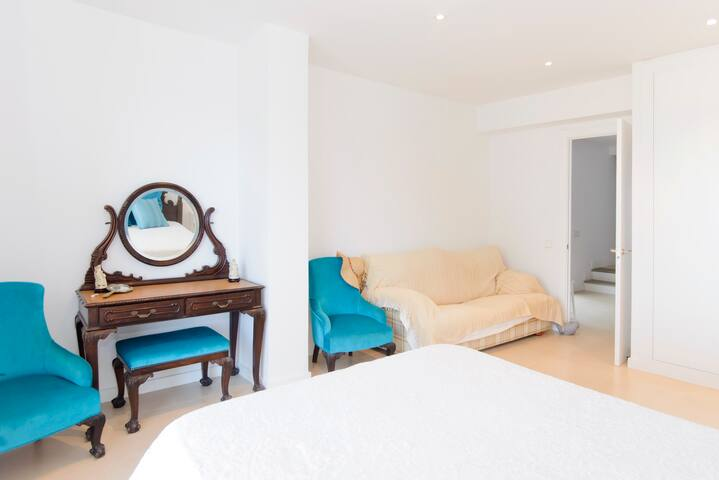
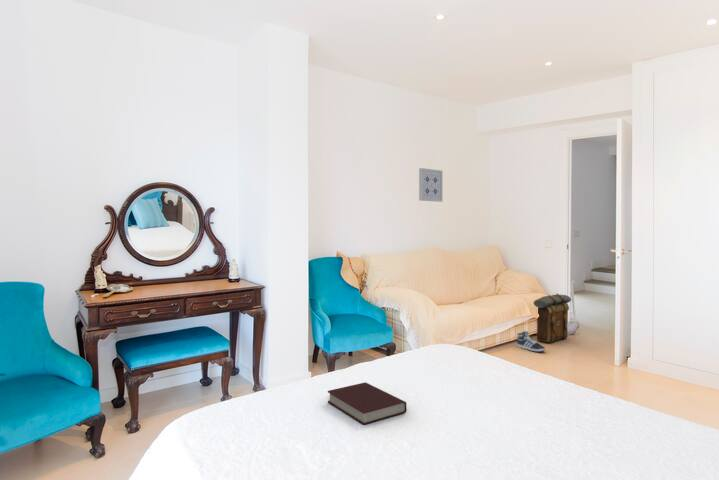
+ backpack [532,292,572,344]
+ book [327,382,407,425]
+ wall art [418,167,443,203]
+ sneaker [516,330,547,353]
